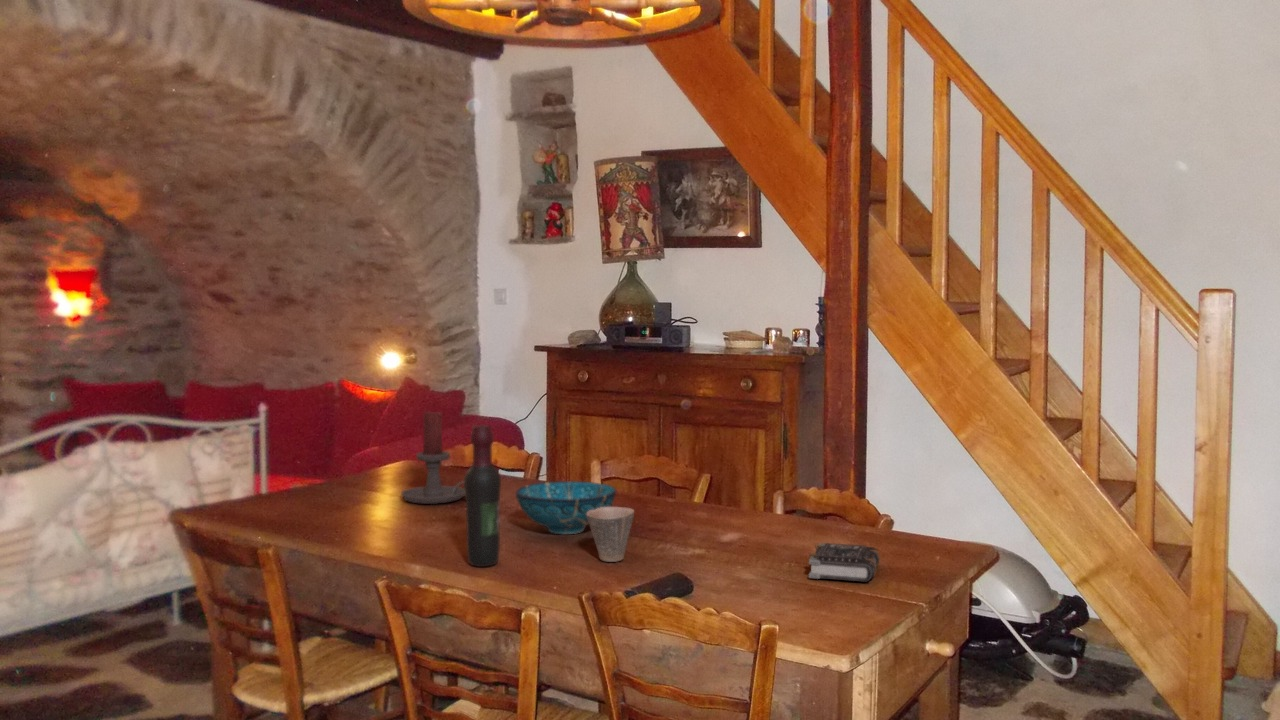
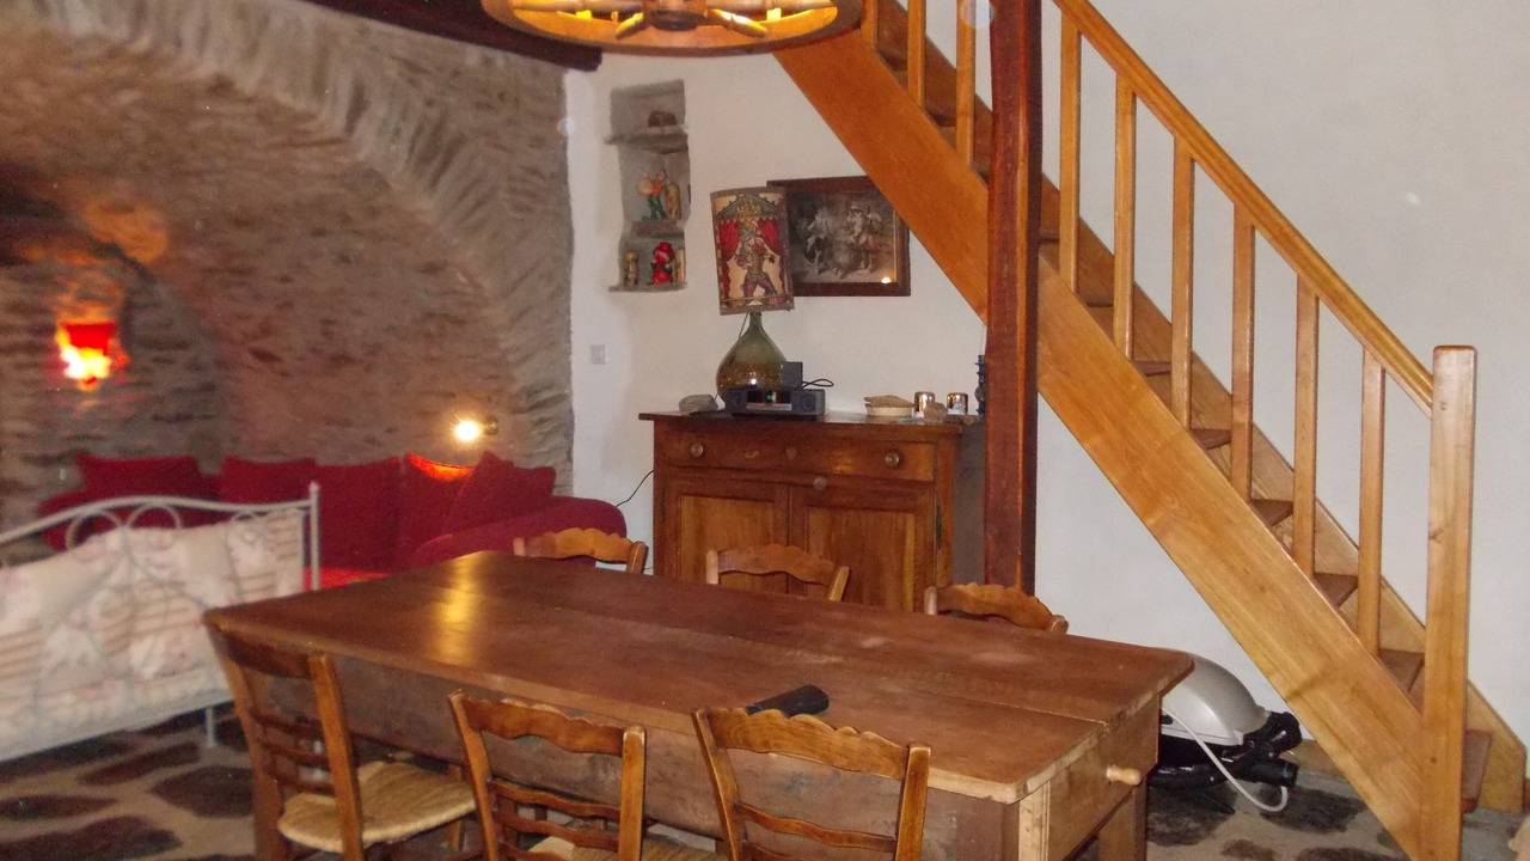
- cup [587,506,635,563]
- book [808,542,881,582]
- decorative bowl [515,480,617,535]
- candle holder [400,409,465,505]
- wine bottle [463,424,502,568]
